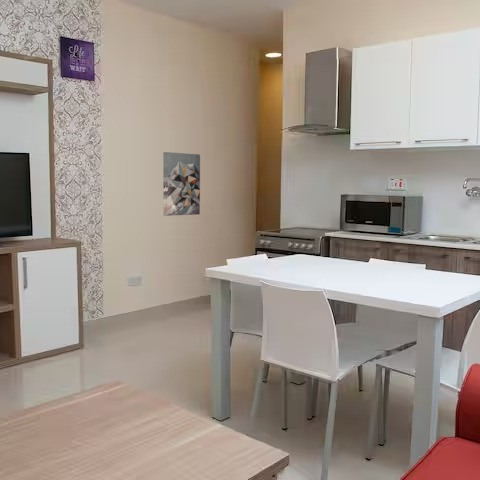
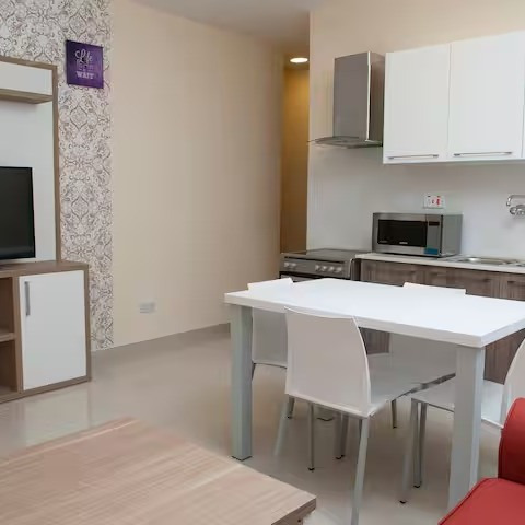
- wall art [162,151,201,217]
